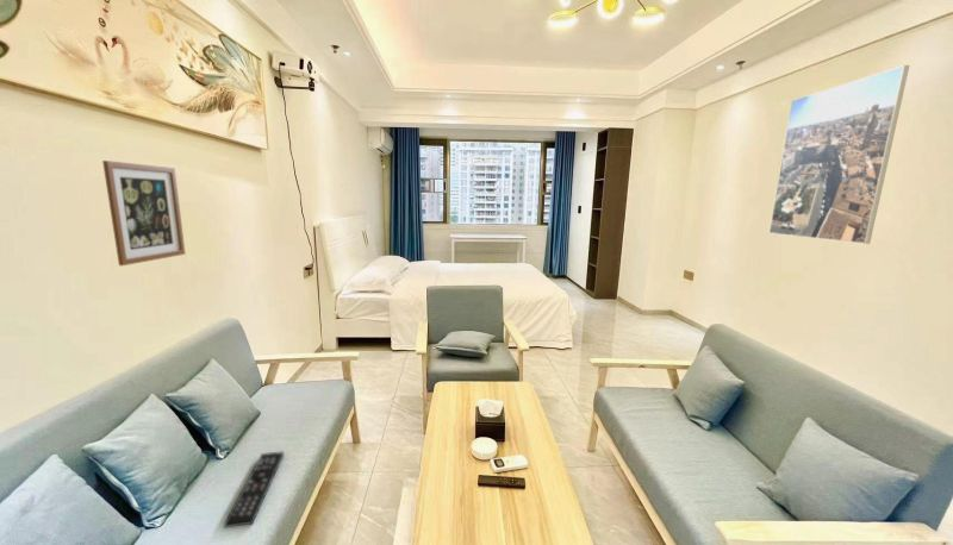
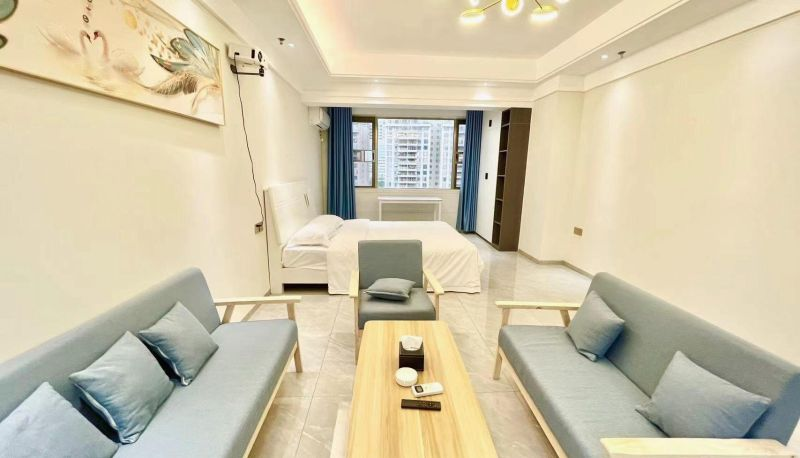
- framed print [768,64,910,245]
- remote control [223,451,285,528]
- wall art [101,159,186,267]
